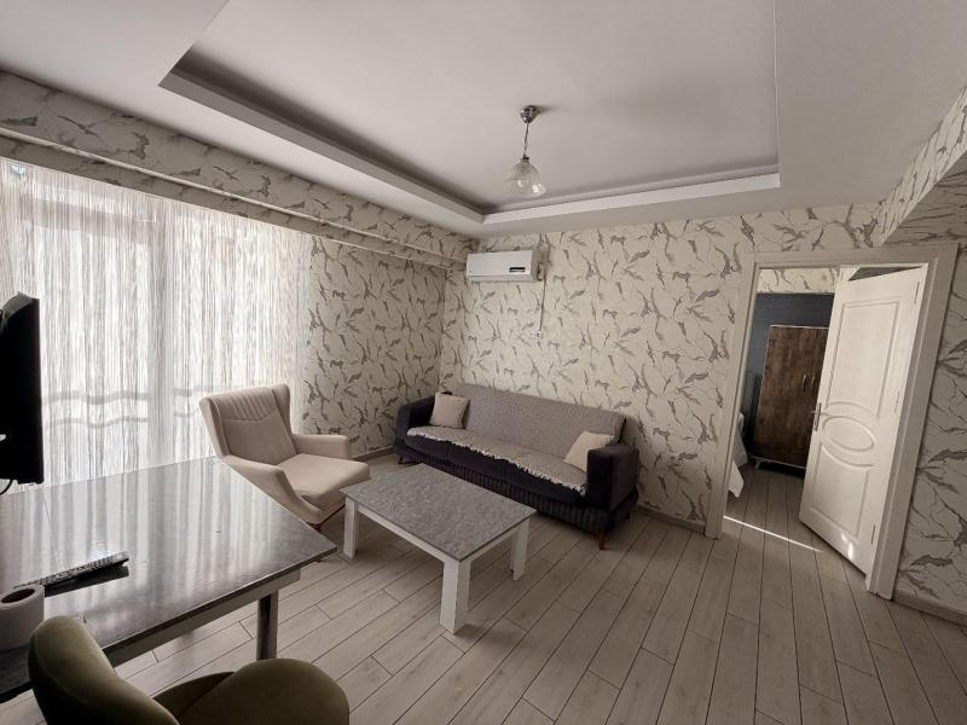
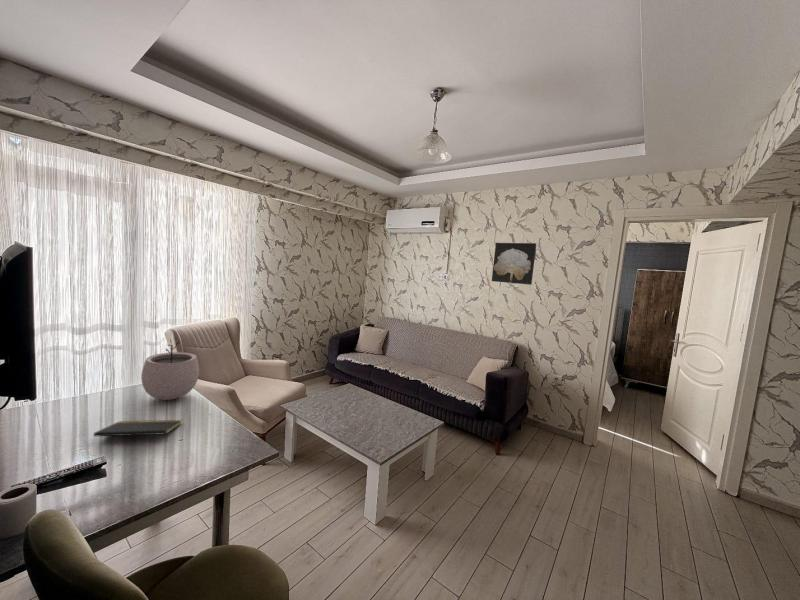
+ notepad [93,419,183,442]
+ wall art [491,242,537,286]
+ plant pot [140,338,200,401]
